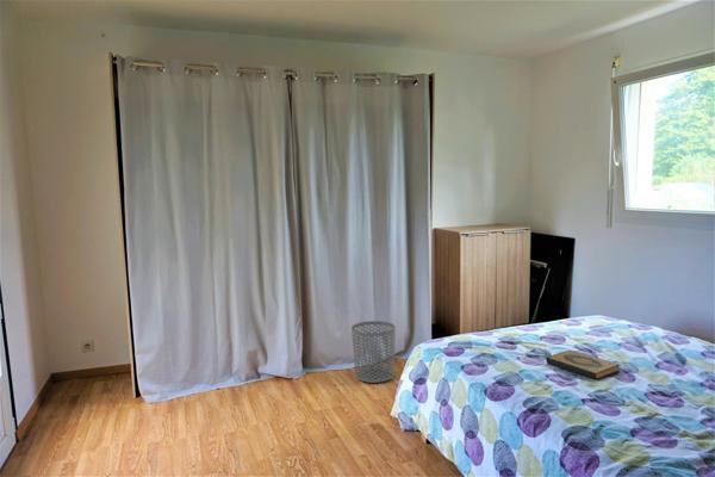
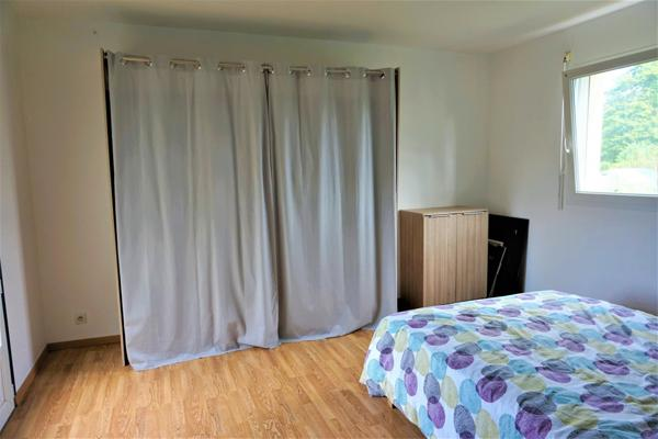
- hardback book [545,349,621,380]
- waste bin [350,320,396,384]
